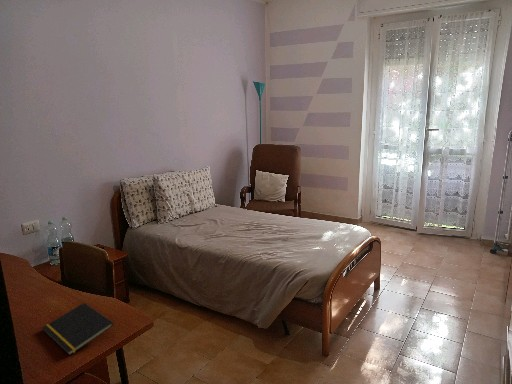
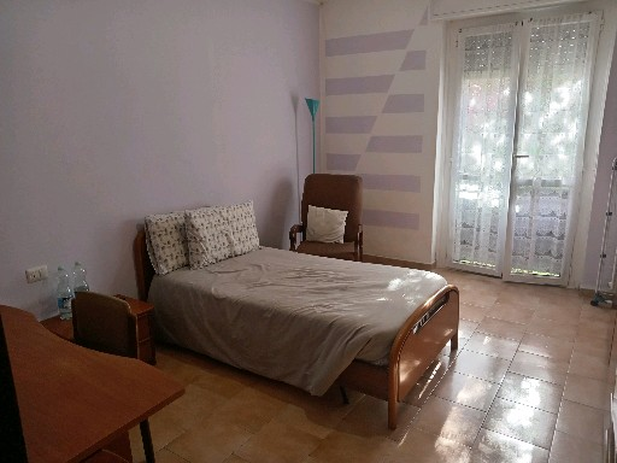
- notepad [41,302,115,356]
